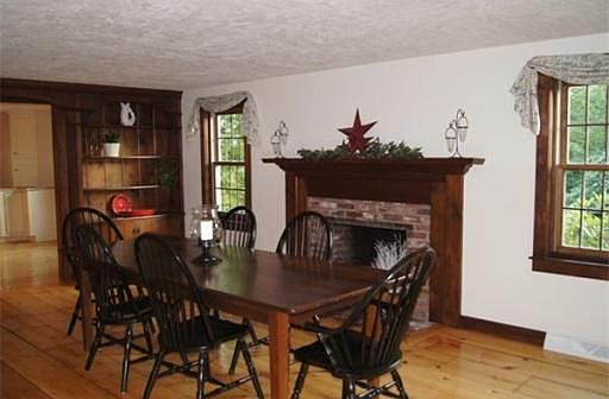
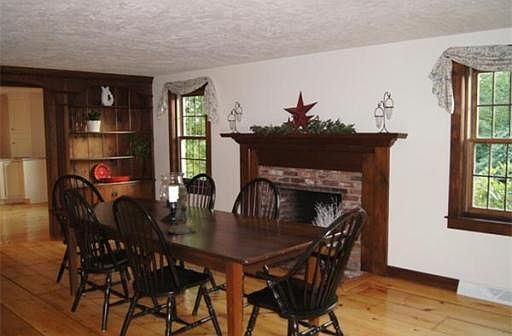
+ candlestick [166,186,198,235]
